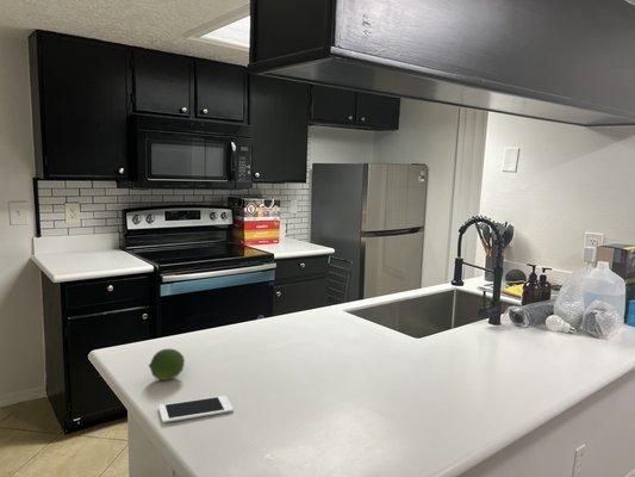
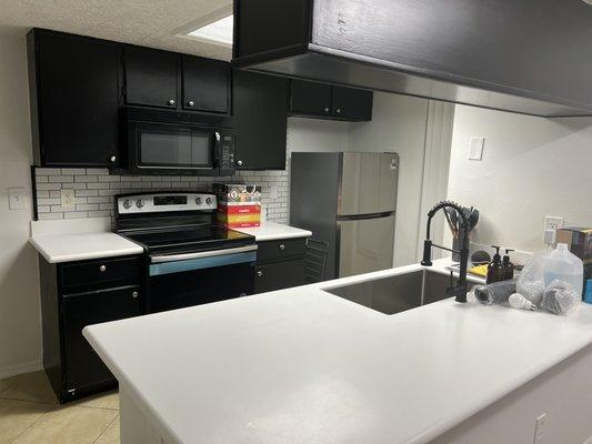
- cell phone [157,395,235,423]
- fruit [148,347,186,382]
